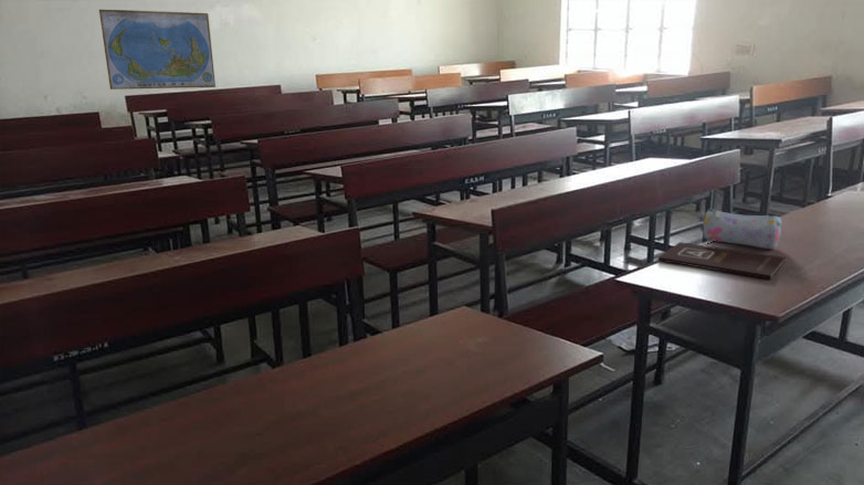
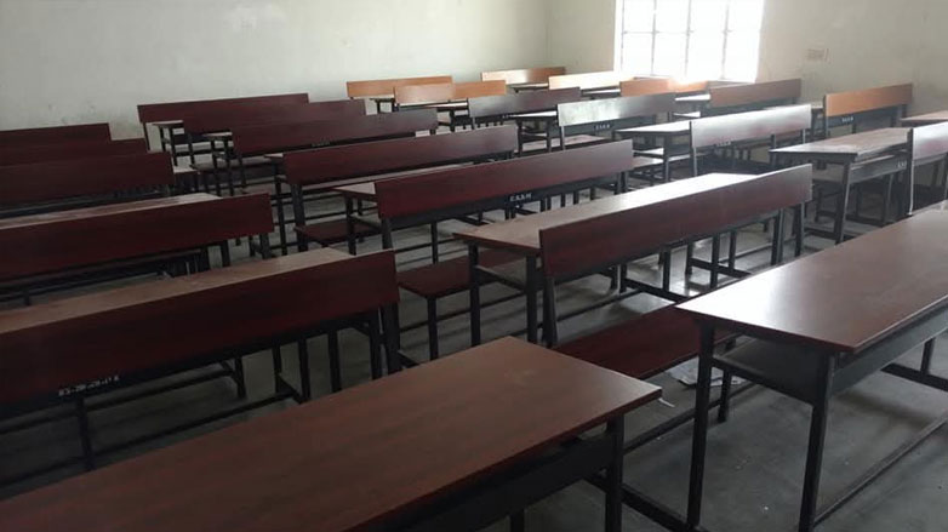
- pencil case [699,208,783,249]
- world map [98,9,217,91]
- book [656,241,787,281]
